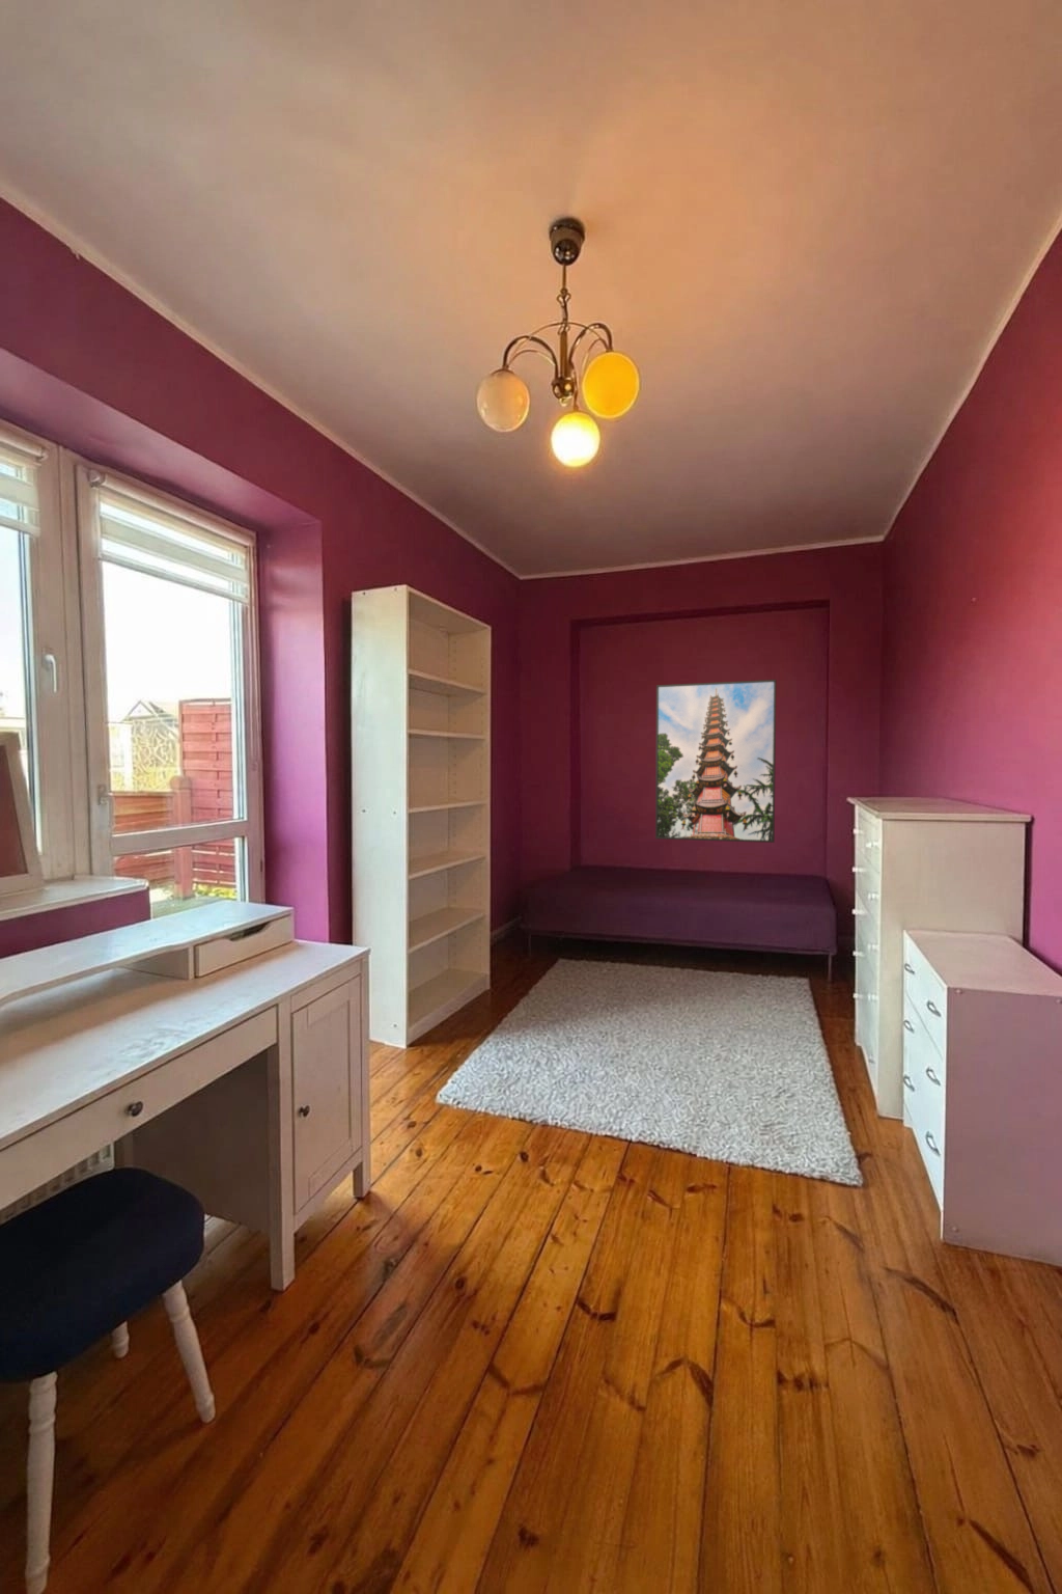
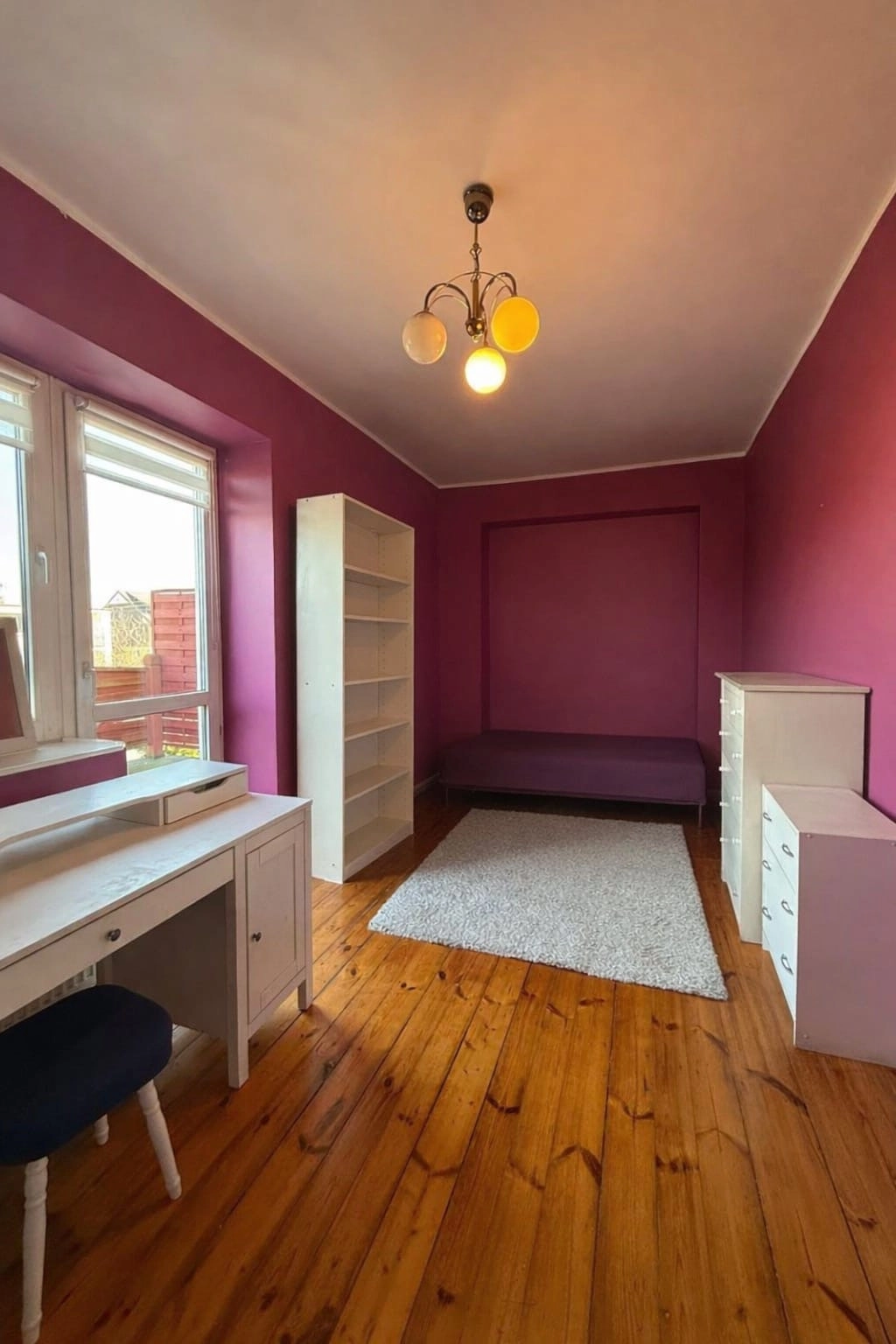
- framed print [654,678,776,843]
